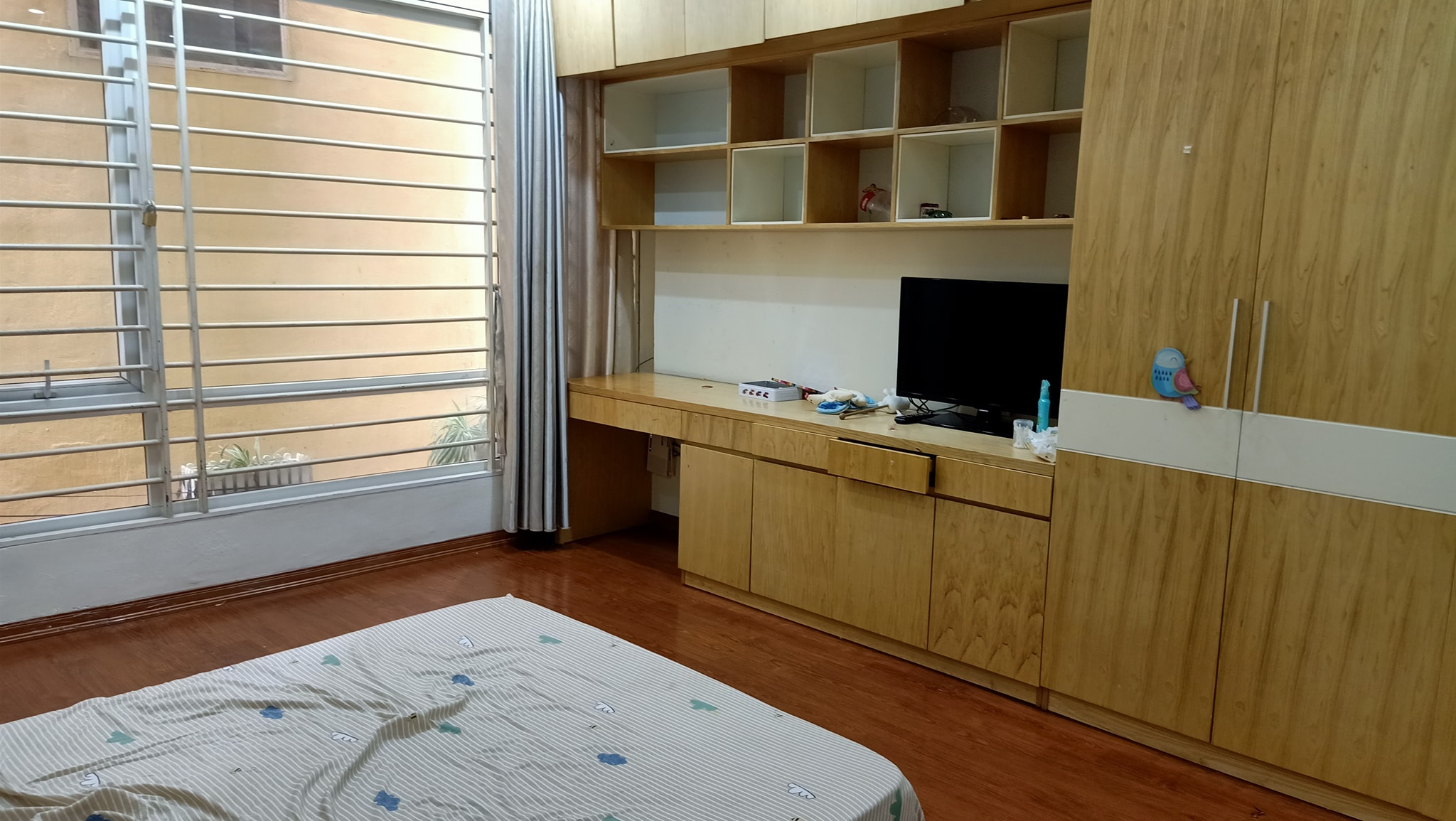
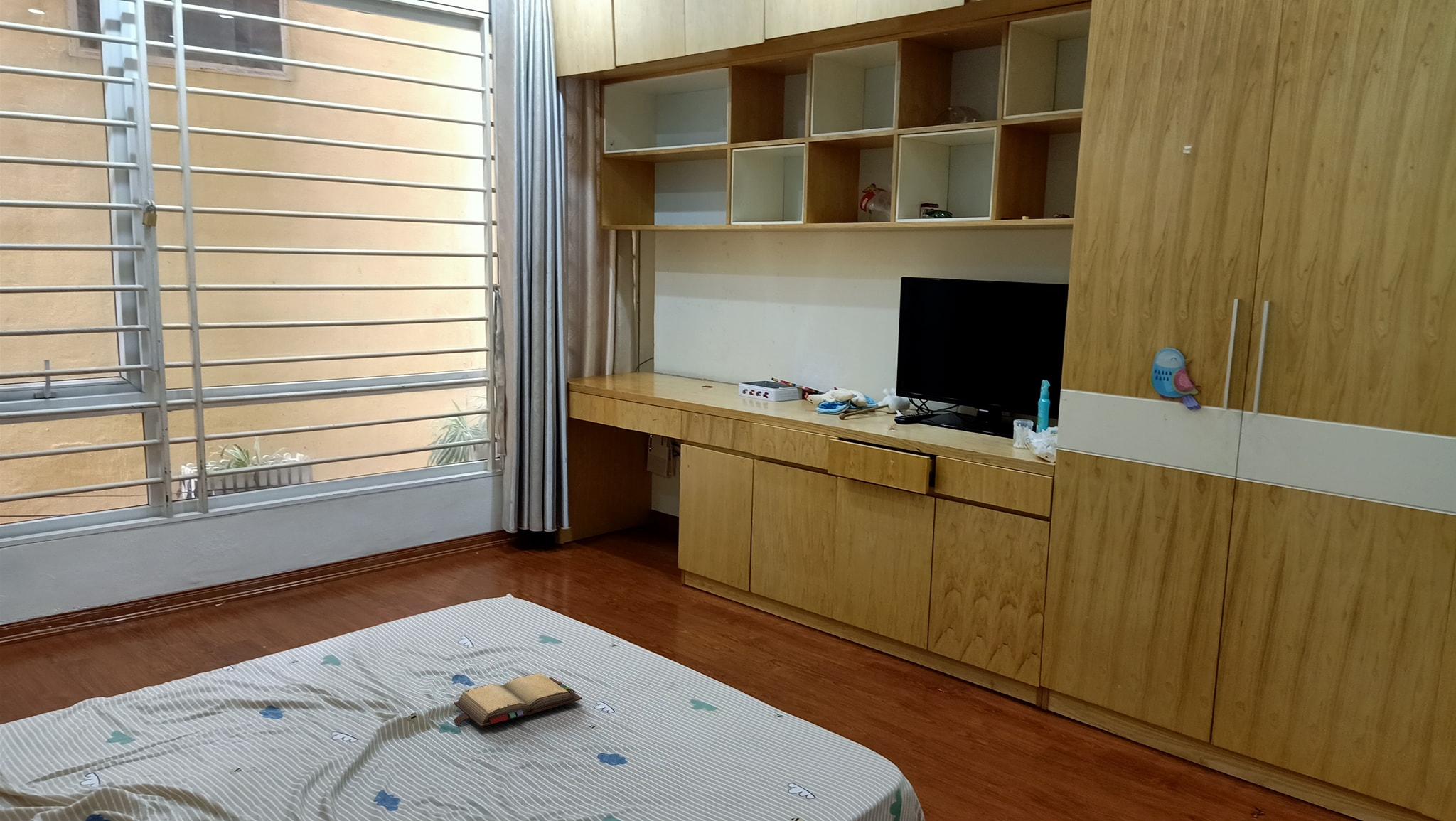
+ hardback book [453,672,582,727]
